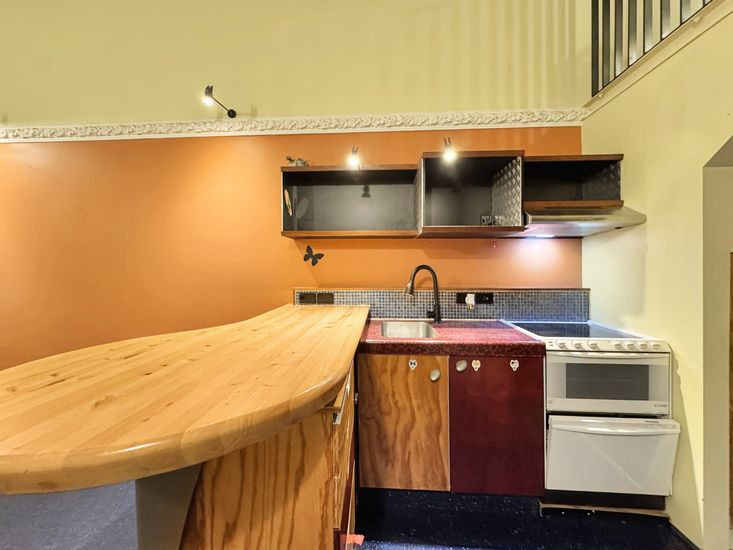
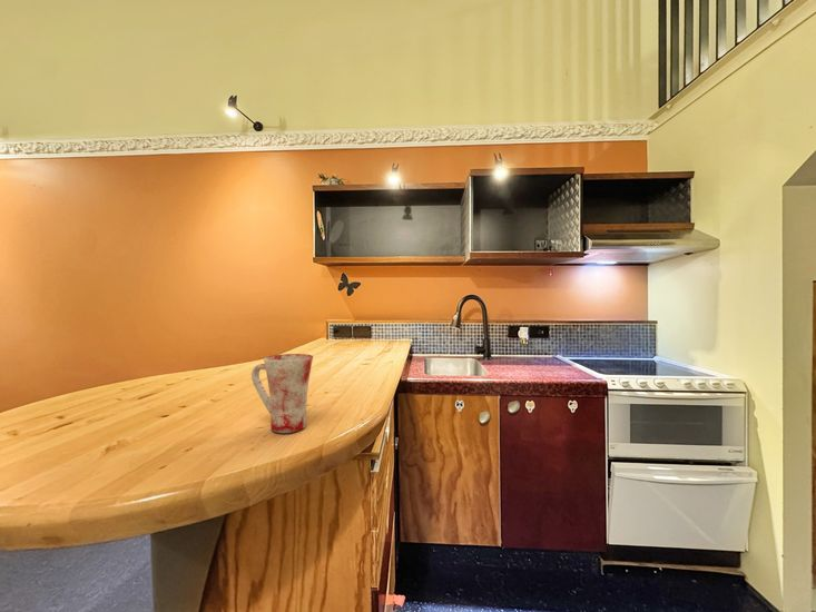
+ mug [250,353,314,434]
